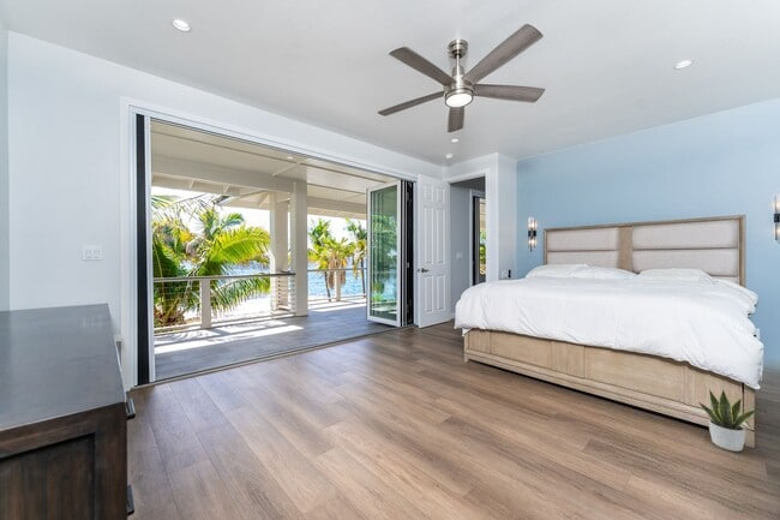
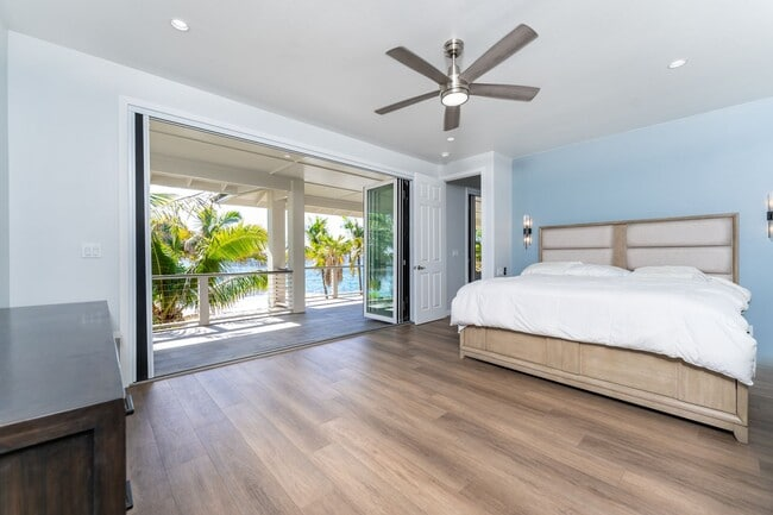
- potted plant [697,388,758,453]
